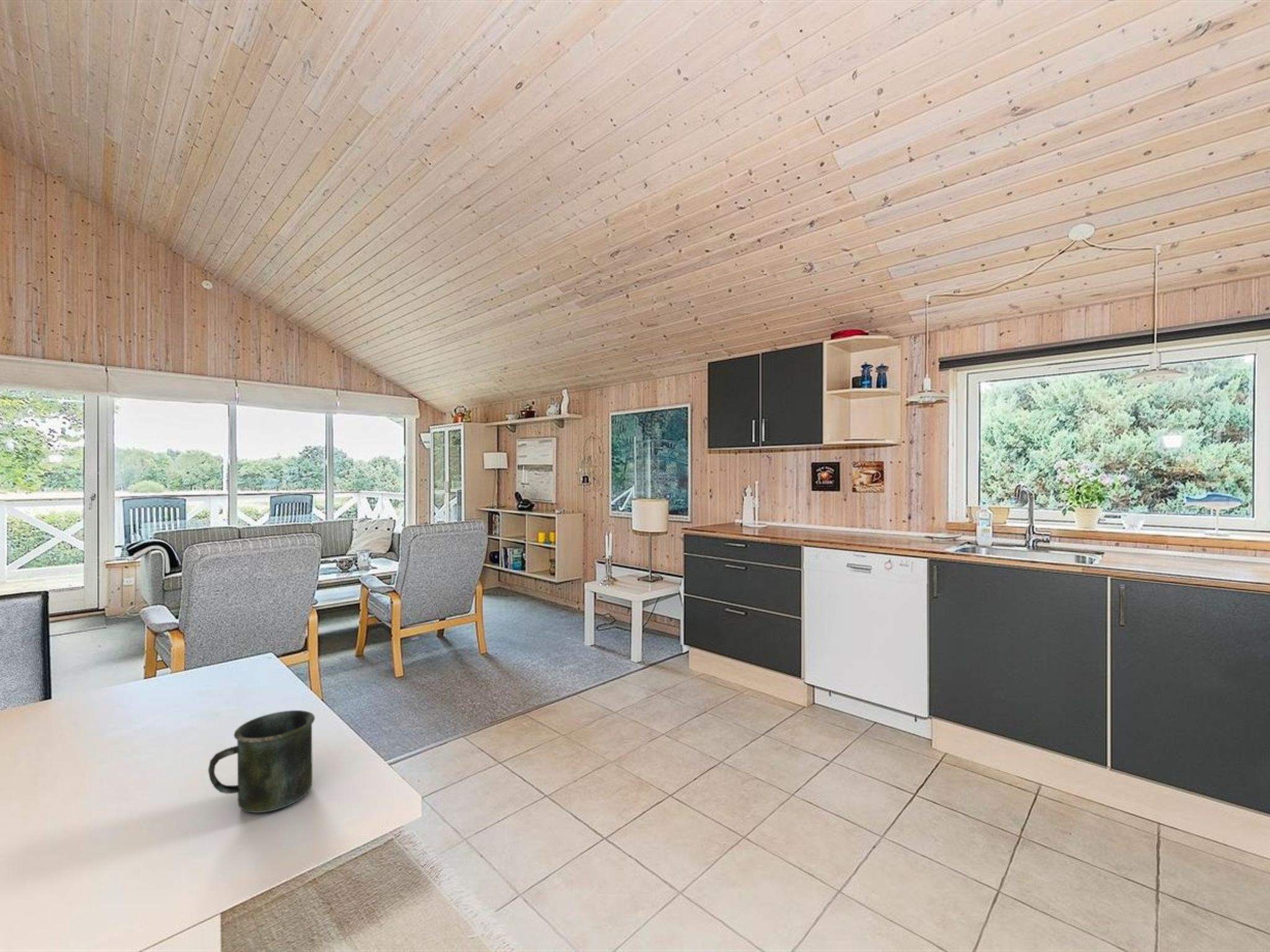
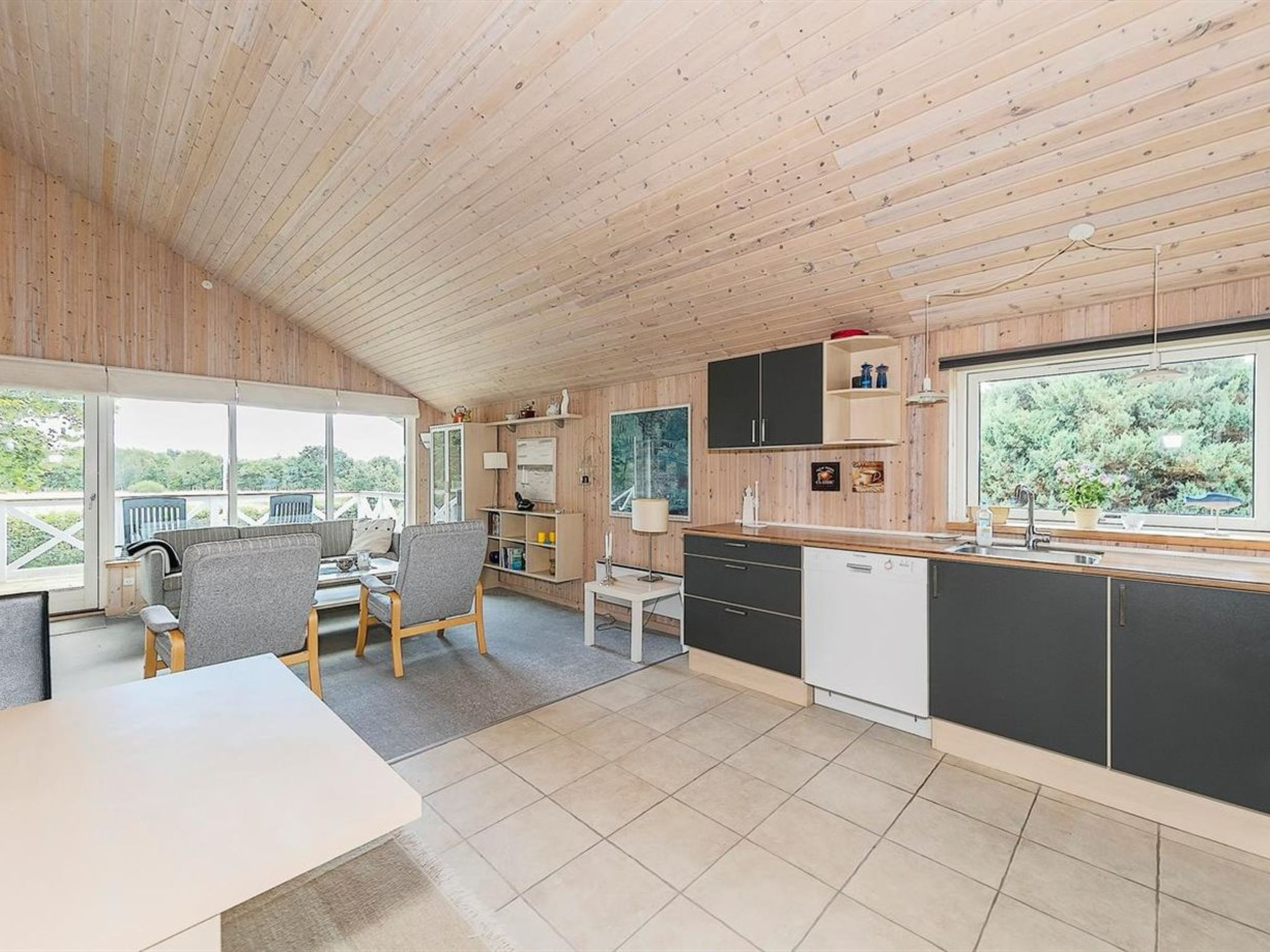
- mug [208,710,316,814]
